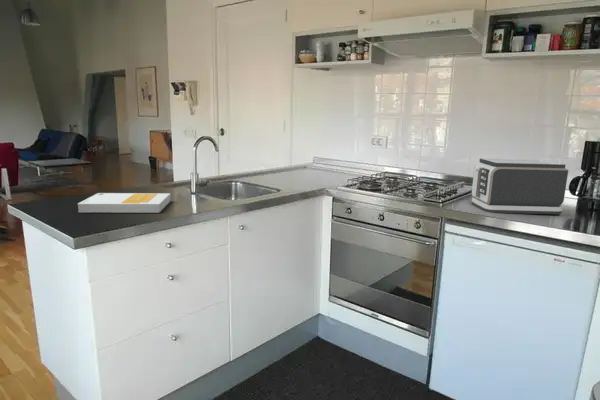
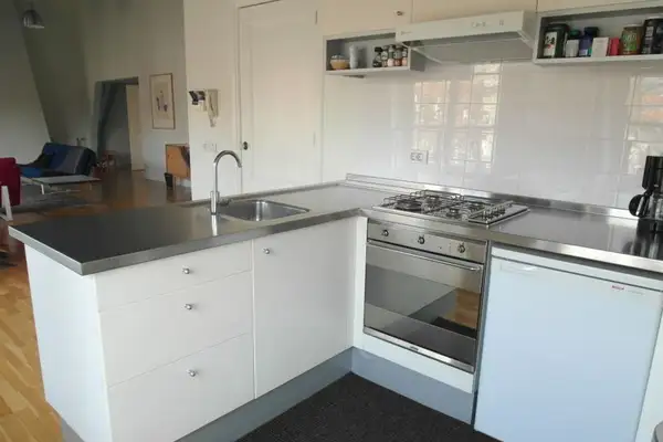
- book [77,192,172,213]
- toaster [471,157,569,215]
